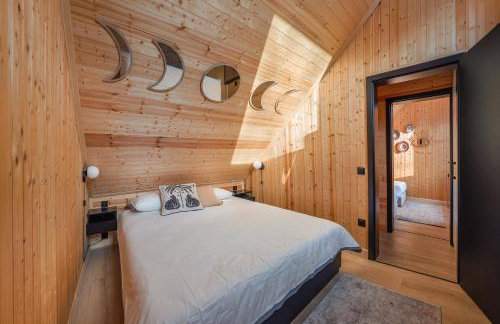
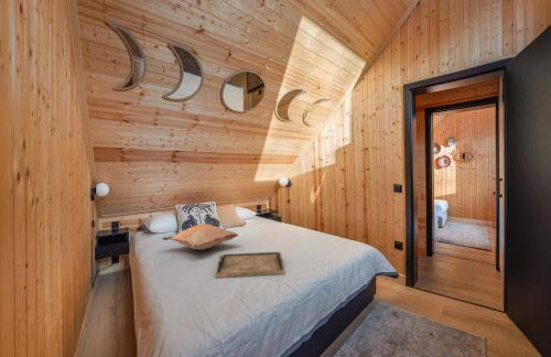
+ decorative pillow [161,223,239,251]
+ serving tray [214,250,285,279]
